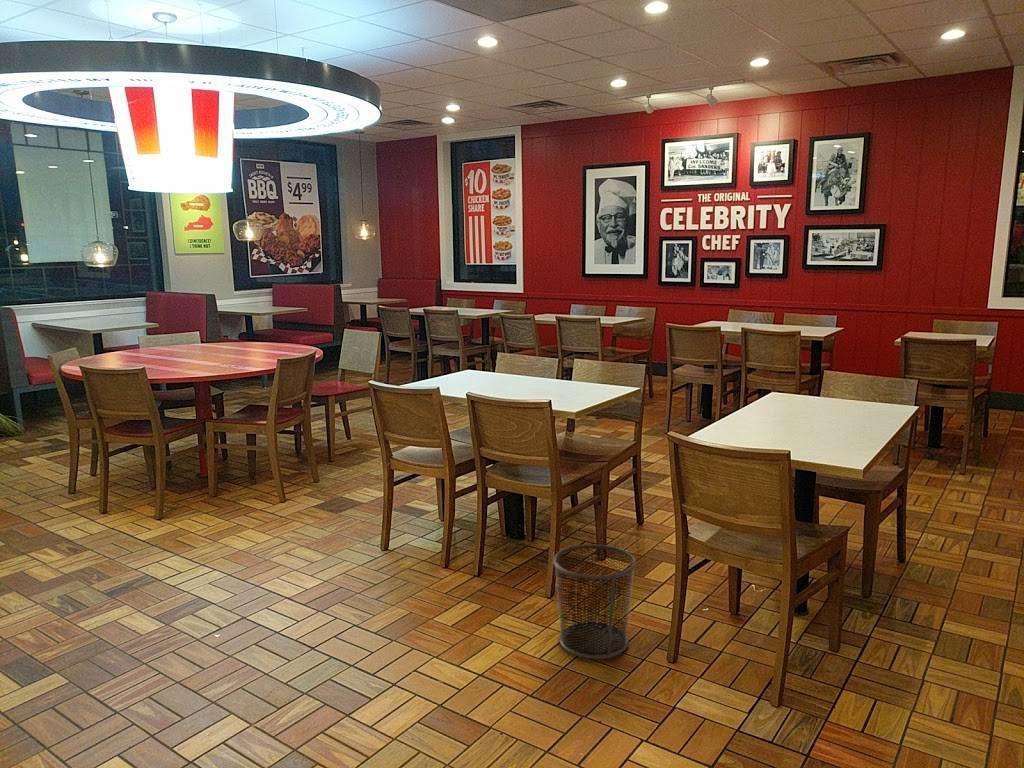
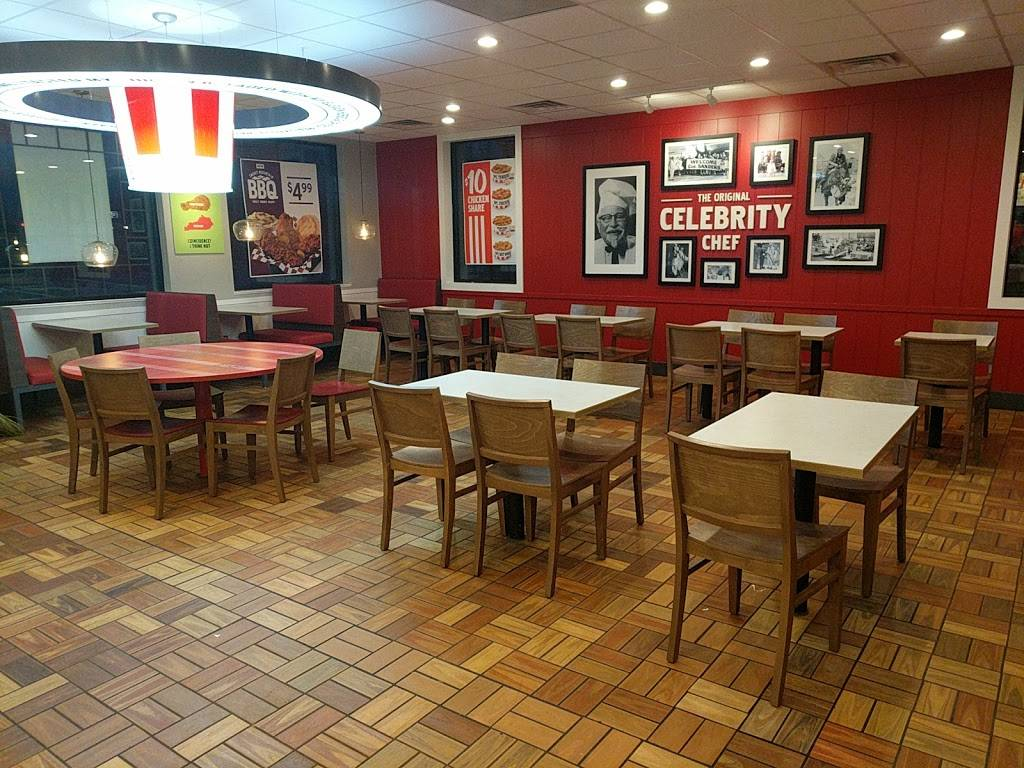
- waste bin [552,543,637,660]
